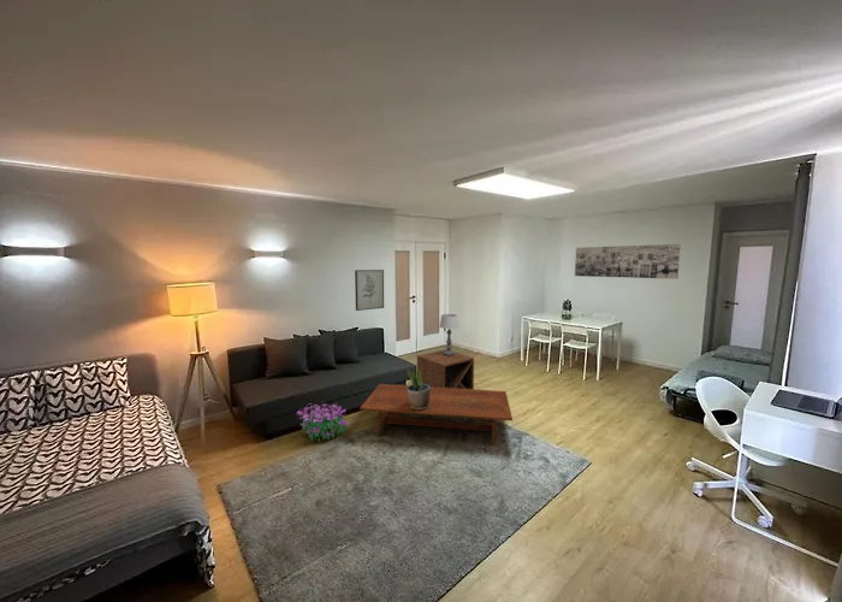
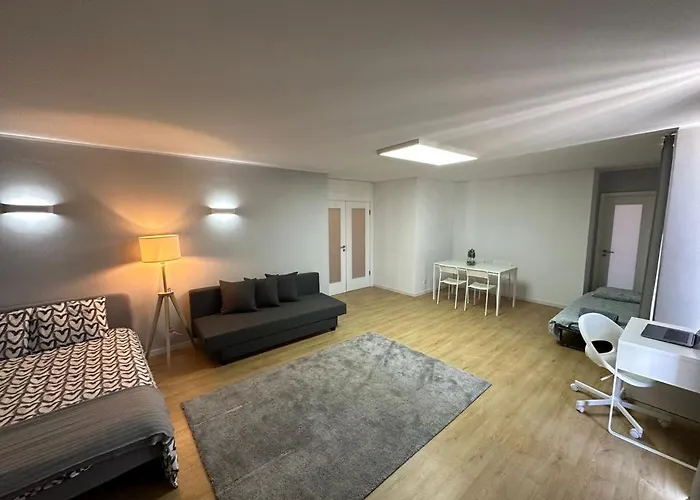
- coffee table [358,383,514,447]
- wall art [574,243,682,281]
- decorative plant [295,400,350,441]
- table lamp [438,313,459,355]
- wall art [354,268,385,312]
- potted plant [405,367,429,409]
- side table [416,348,475,390]
